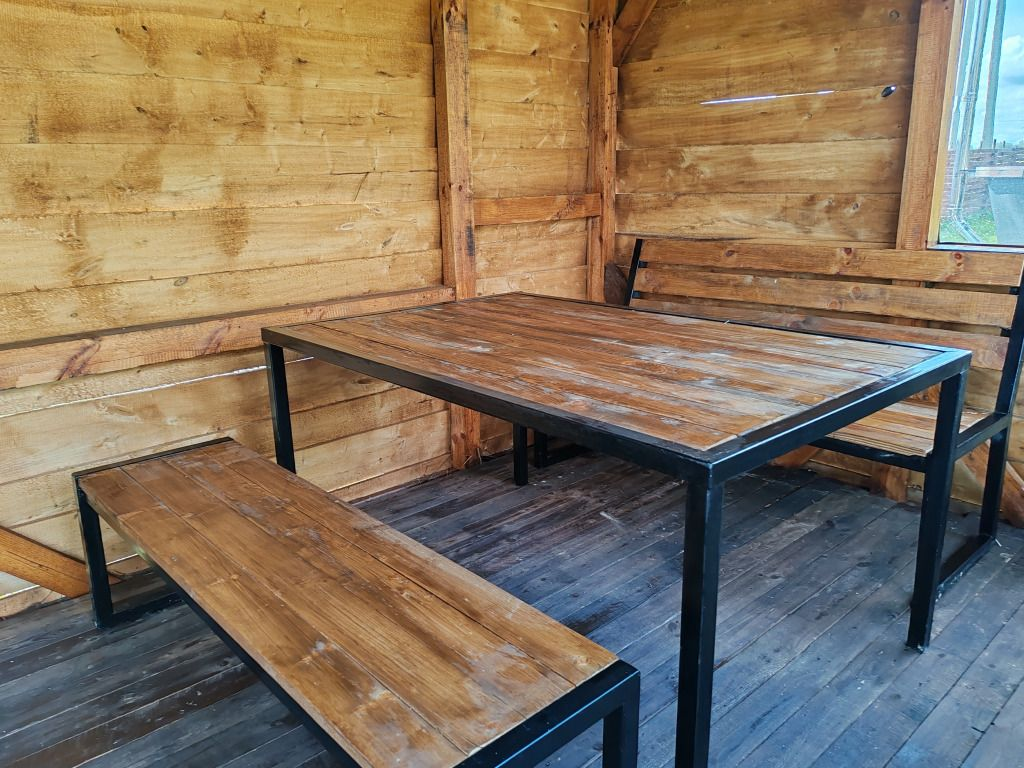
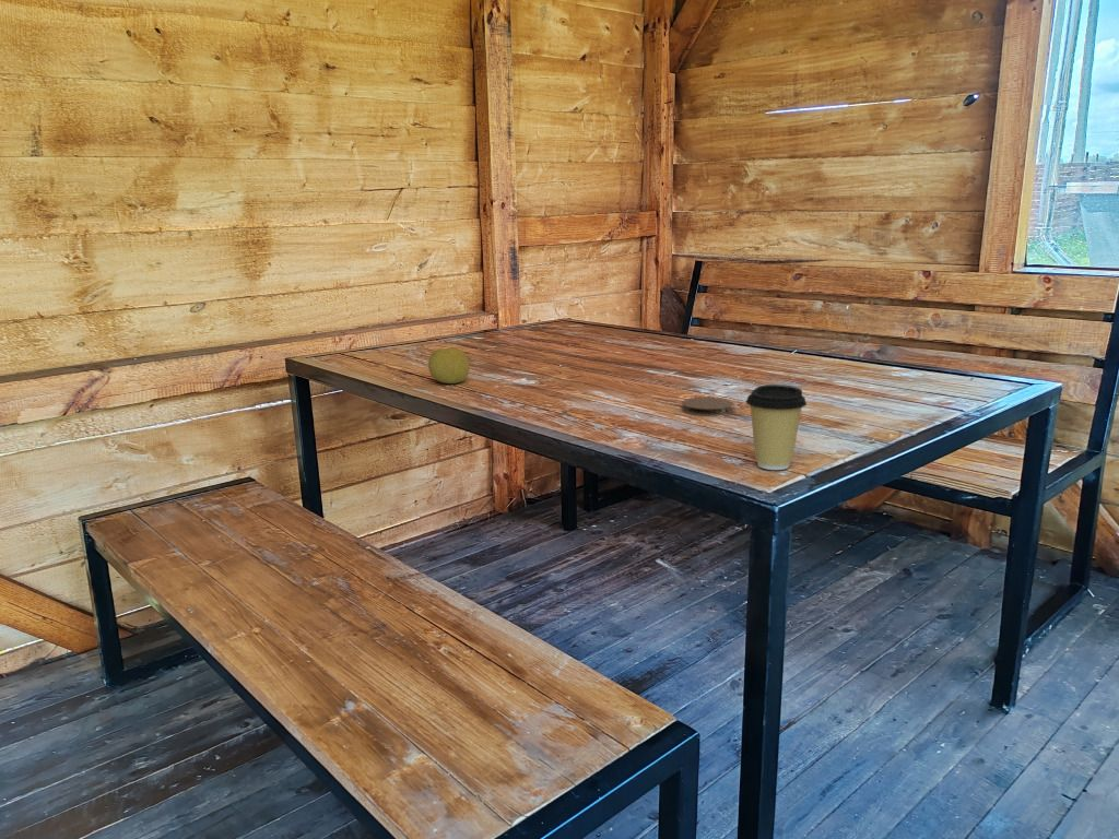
+ coaster [681,397,734,417]
+ coffee cup [745,383,808,471]
+ fruit [427,346,470,385]
